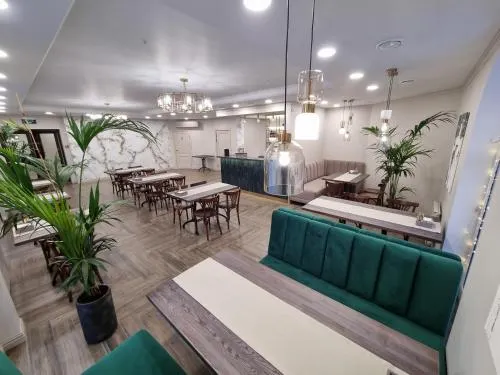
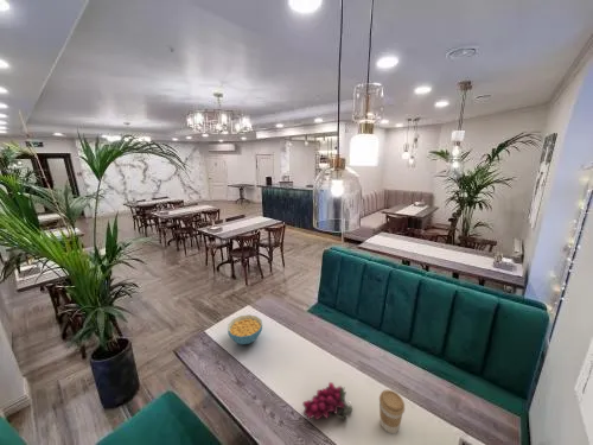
+ grapes [301,381,353,421]
+ cereal bowl [227,313,263,345]
+ coffee cup [378,389,406,434]
